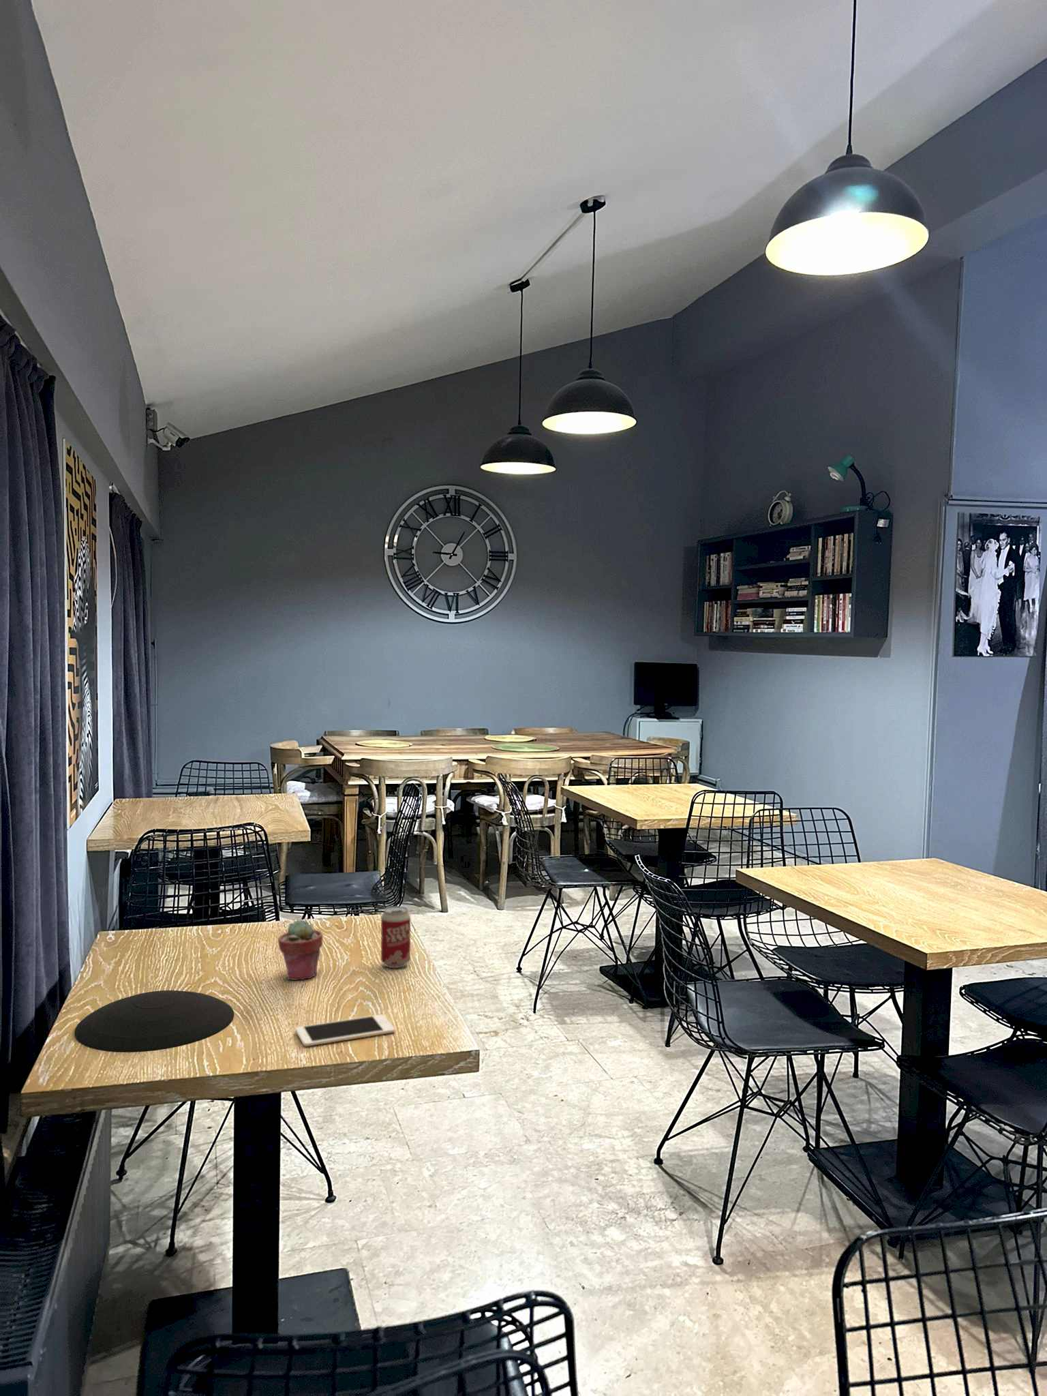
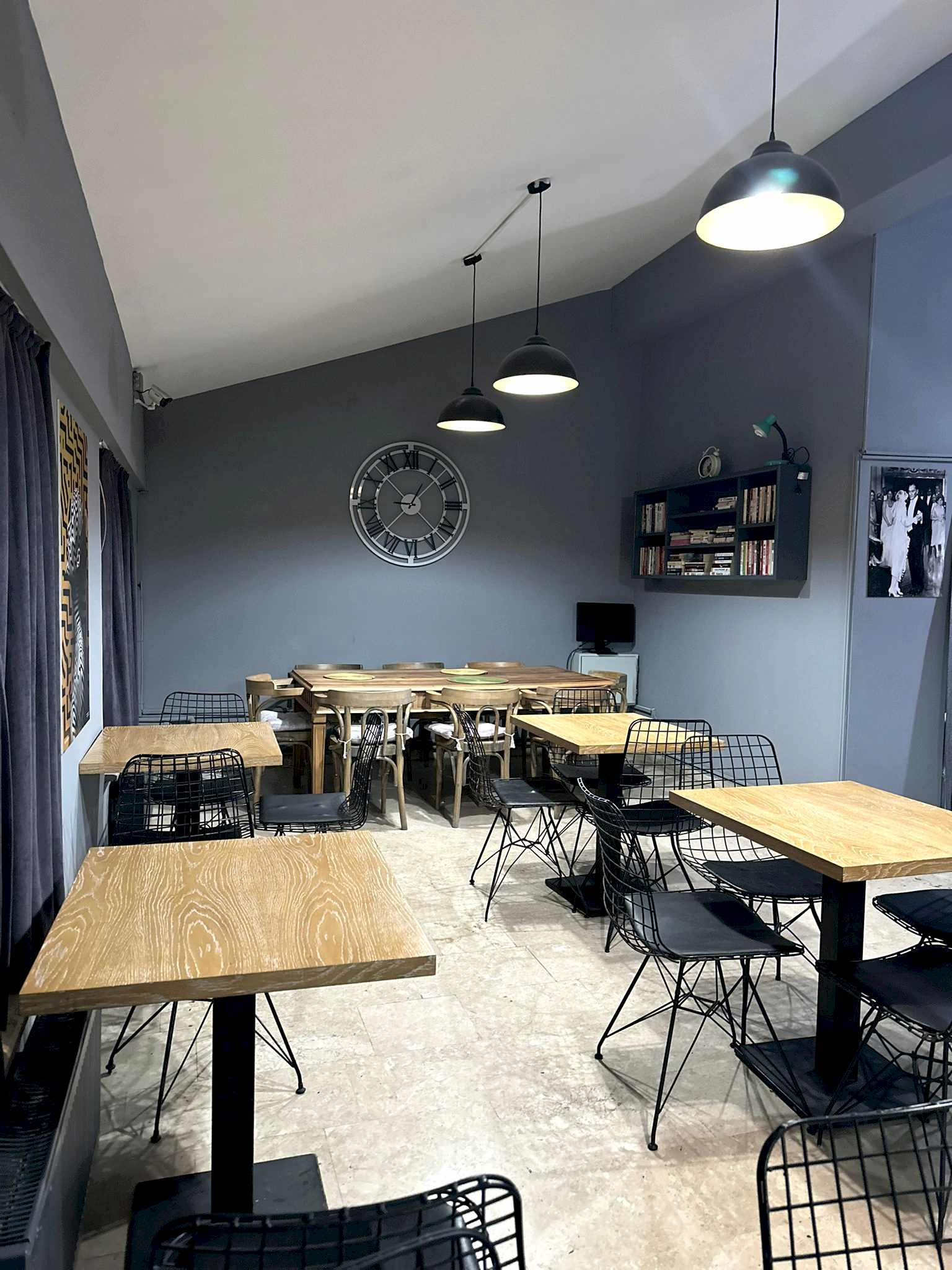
- beverage can [381,906,411,968]
- plate [75,989,234,1053]
- potted succulent [277,918,323,980]
- cell phone [295,1013,395,1046]
